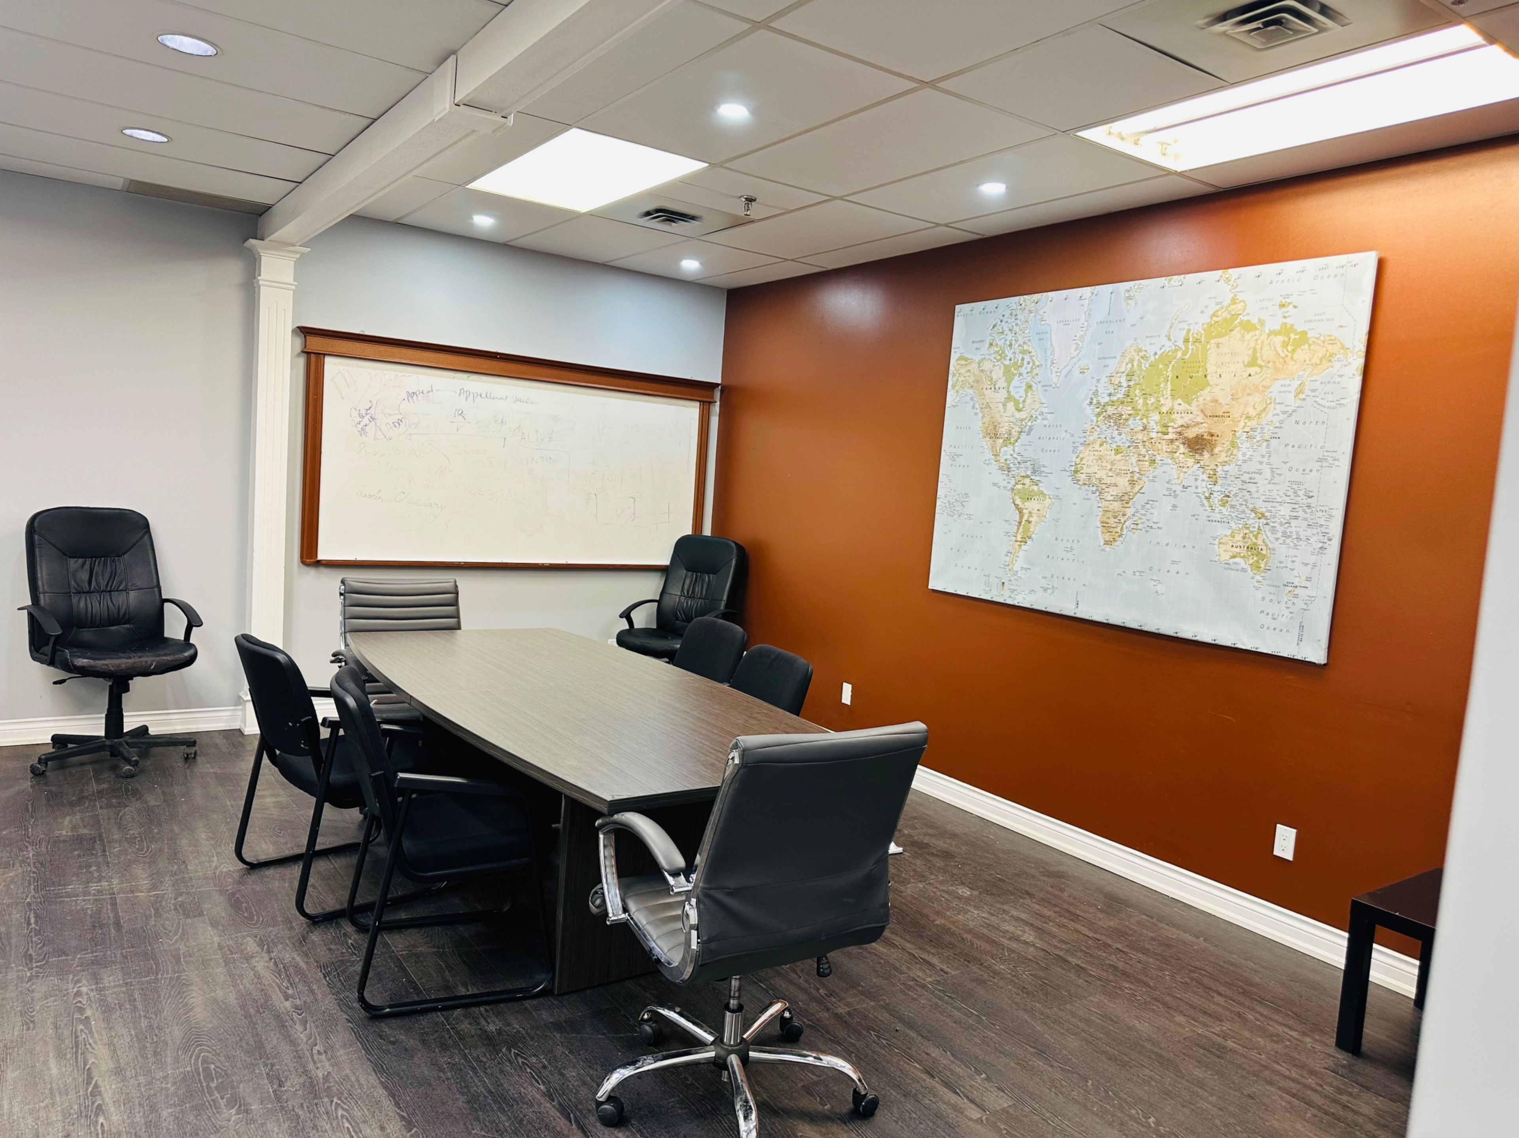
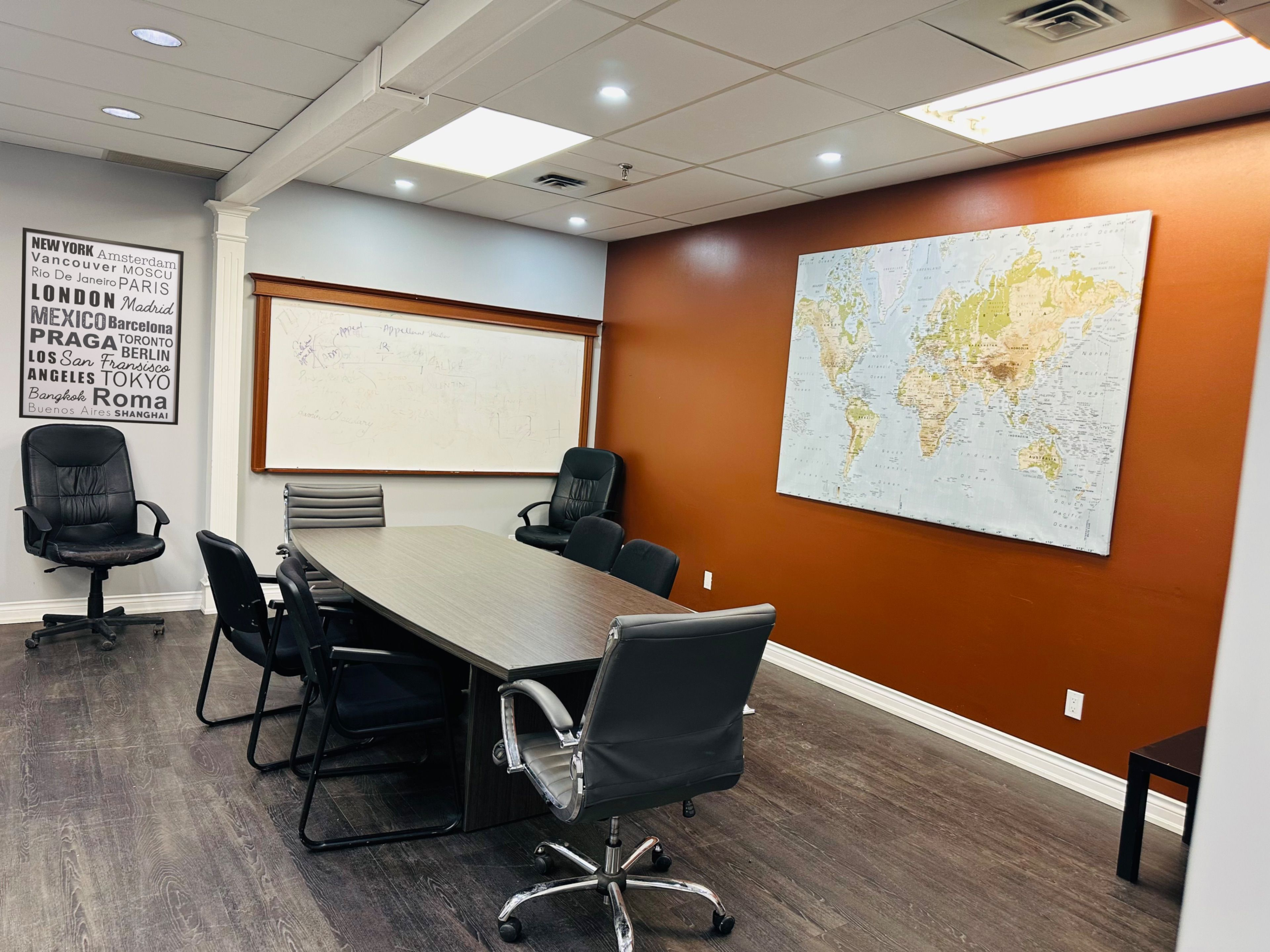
+ wall art [19,227,184,425]
